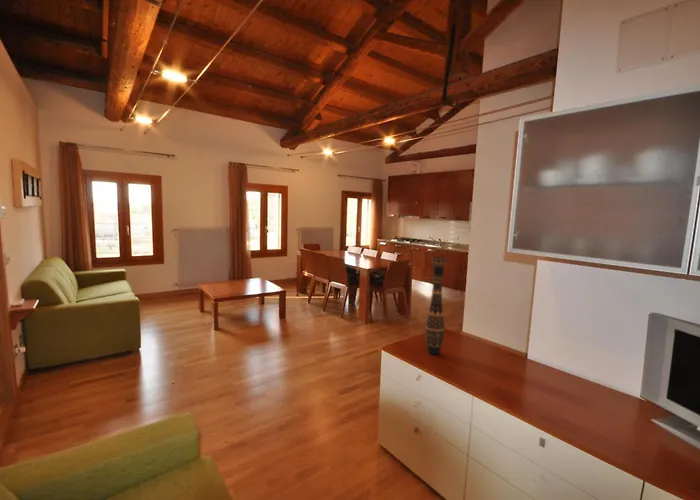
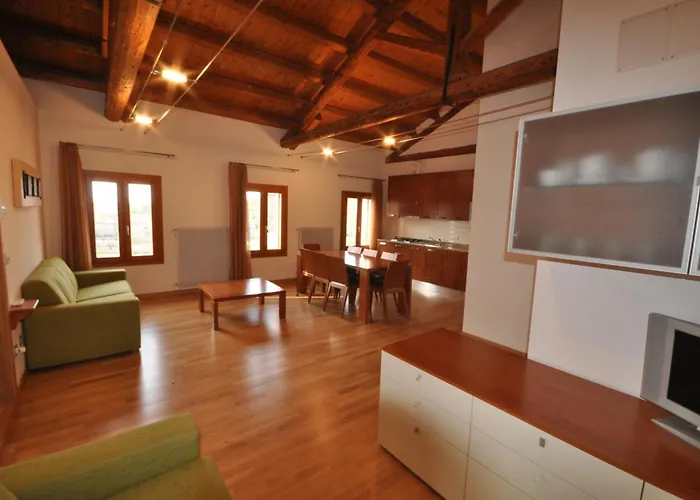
- decorative vase [424,256,448,355]
